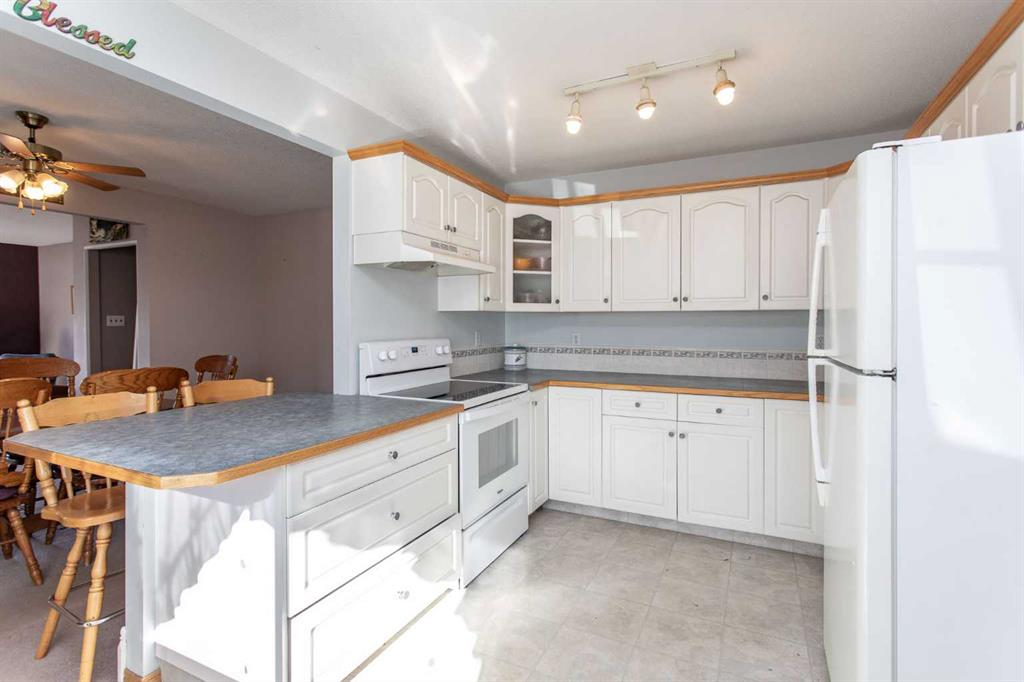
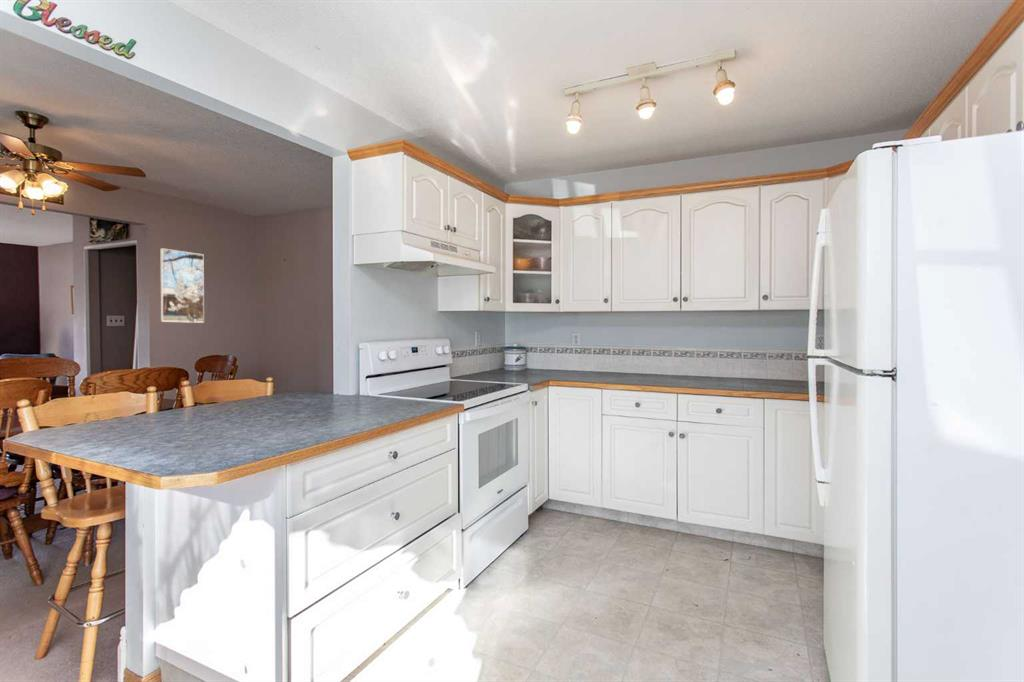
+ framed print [159,247,205,324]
